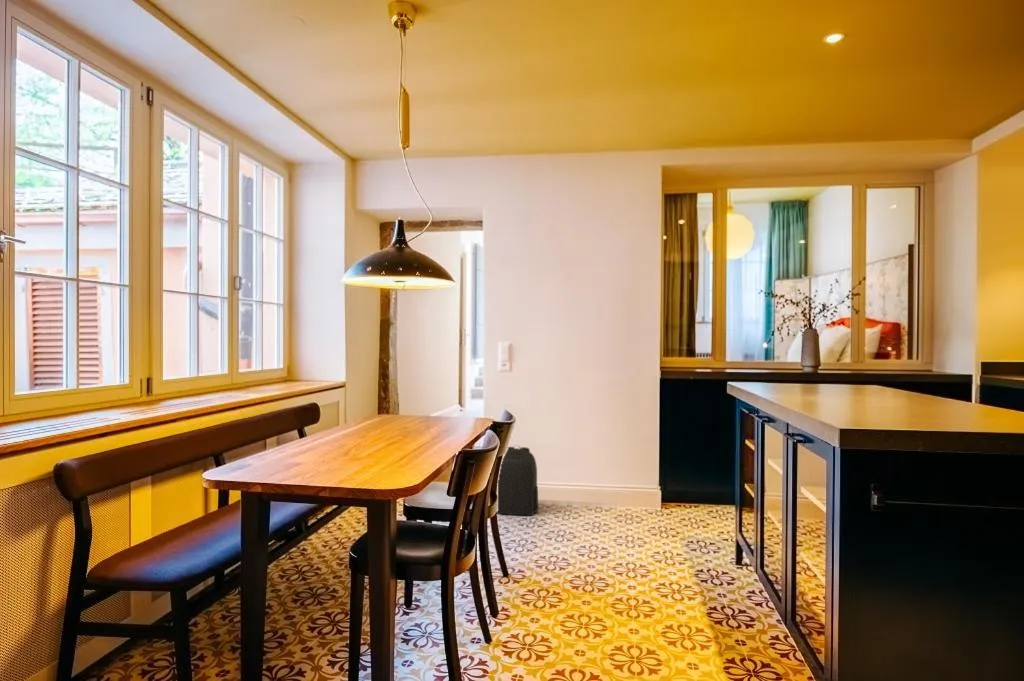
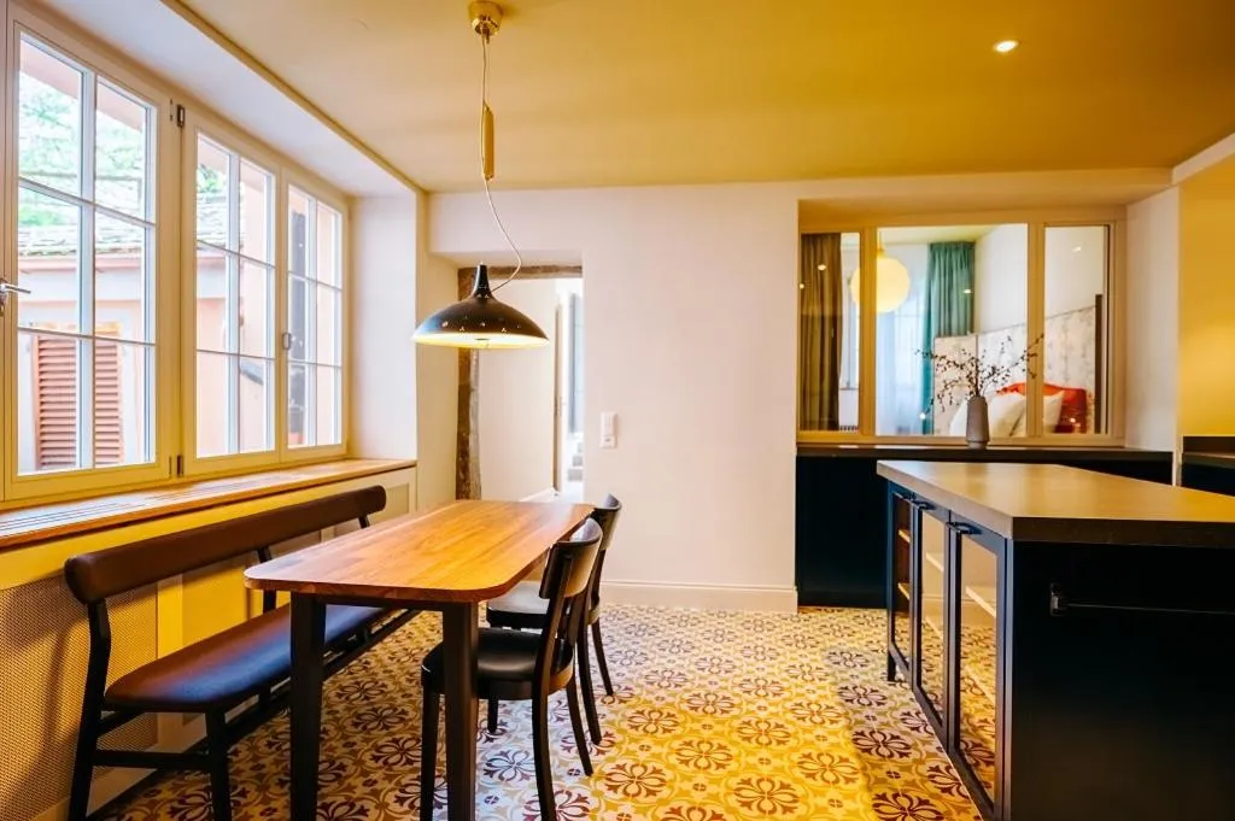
- backpack [496,444,539,517]
